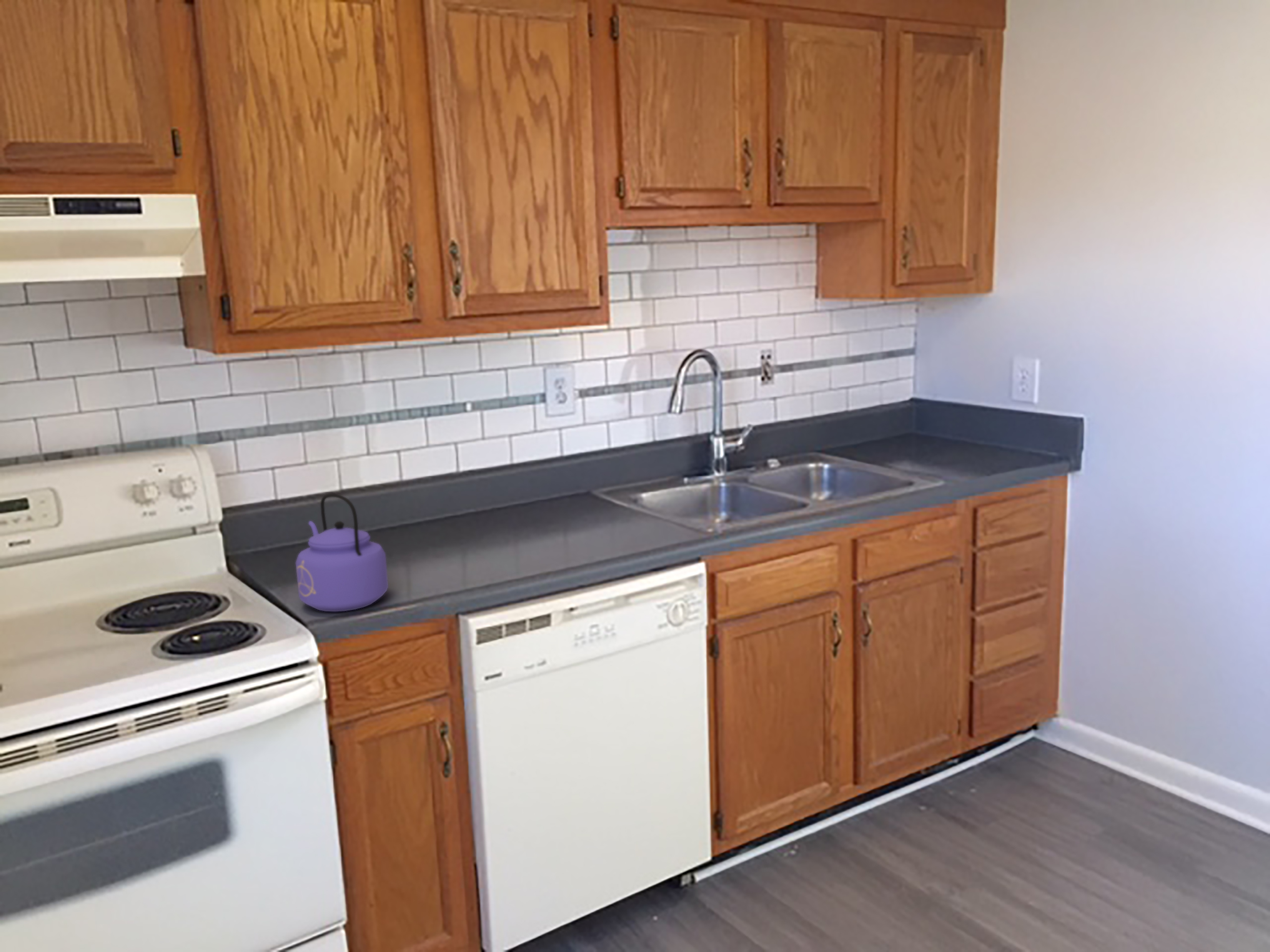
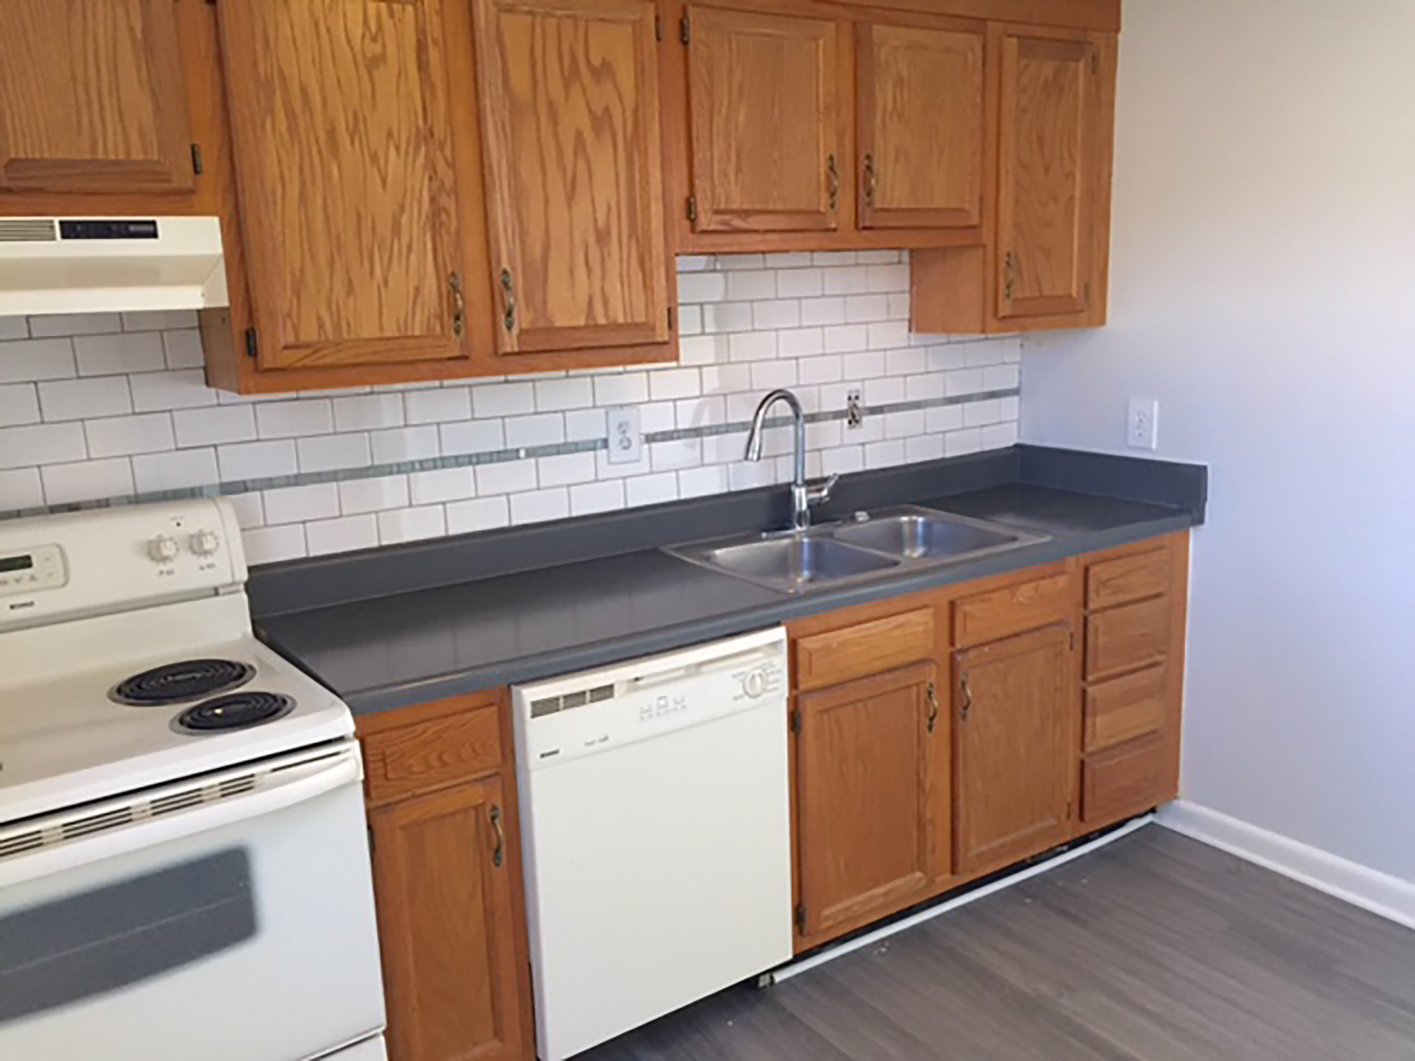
- kettle [295,493,389,612]
